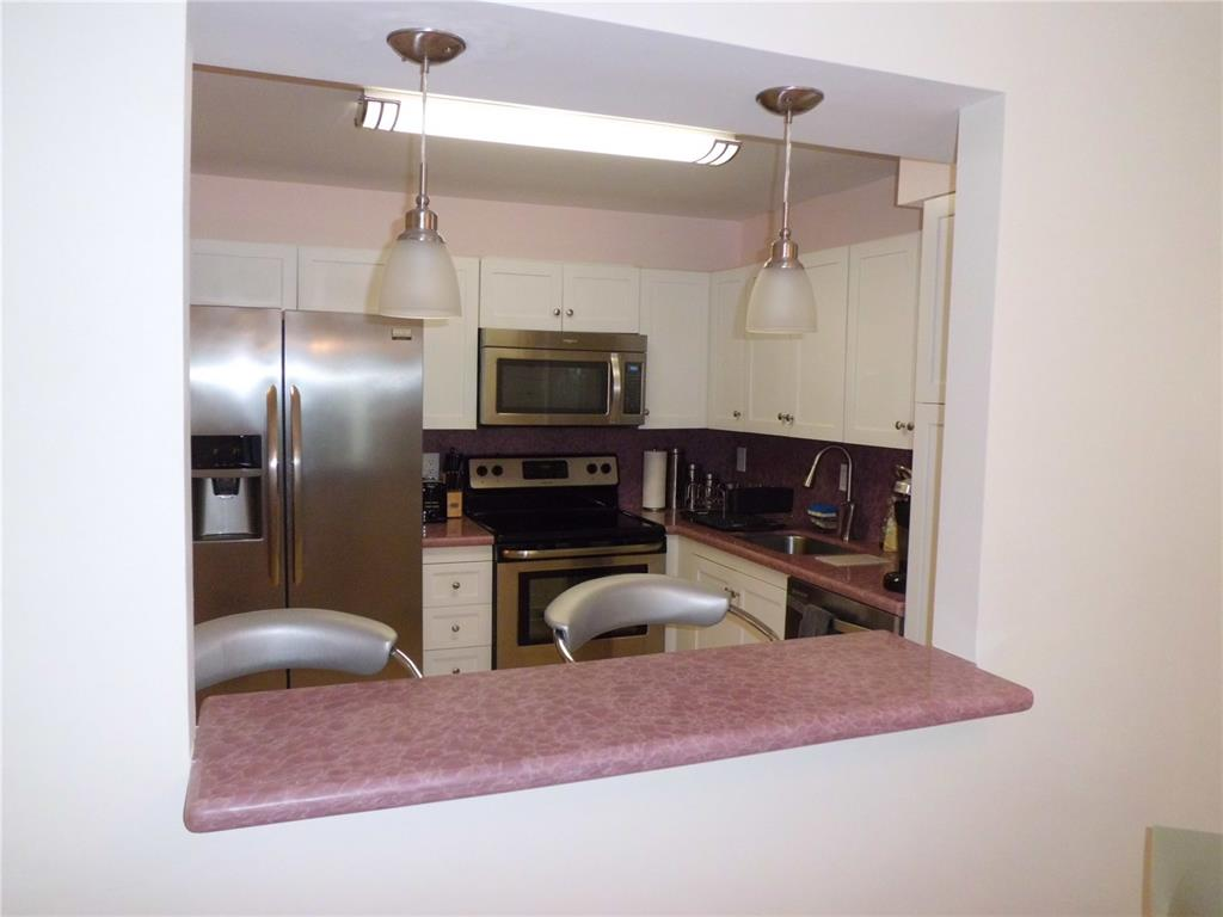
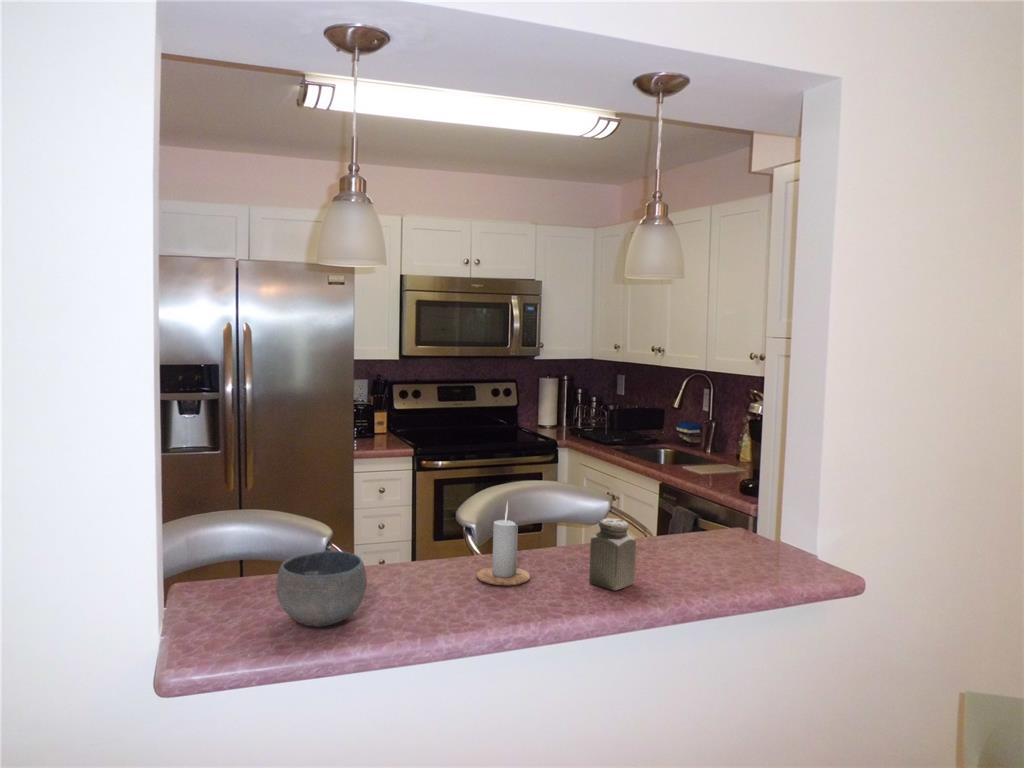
+ bowl [275,550,368,627]
+ candle [476,499,531,586]
+ salt shaker [588,517,637,591]
